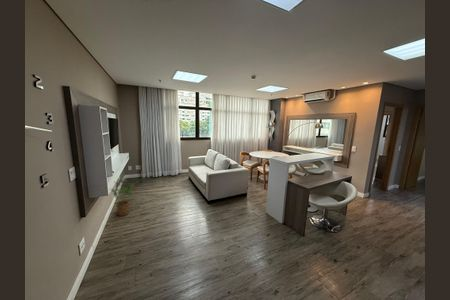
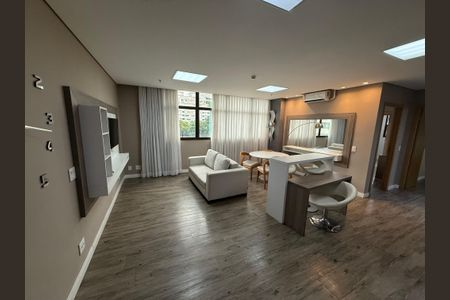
- house plant [111,178,136,217]
